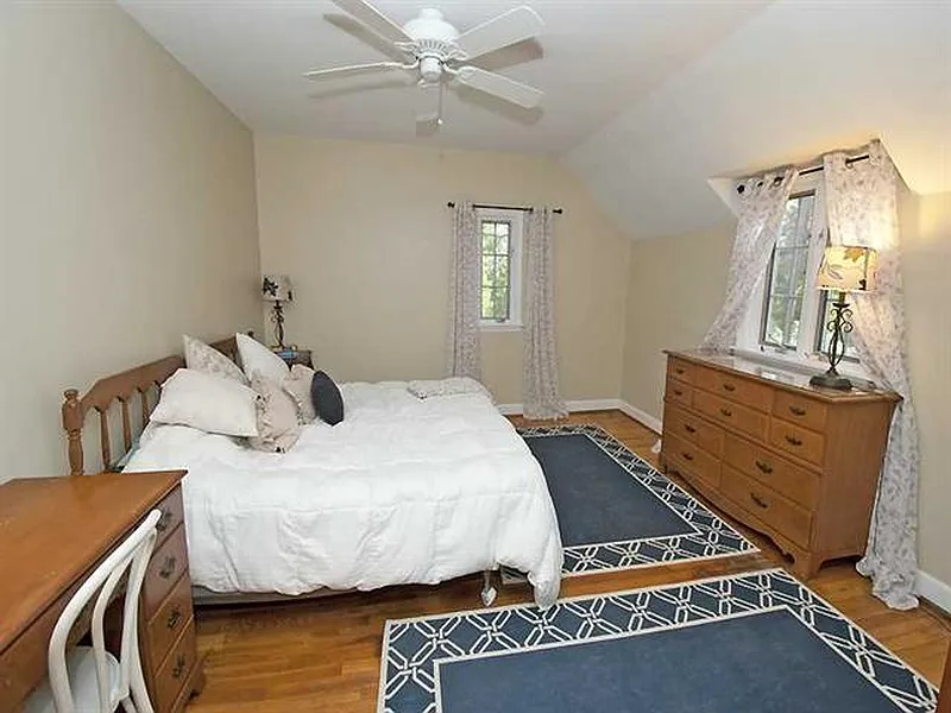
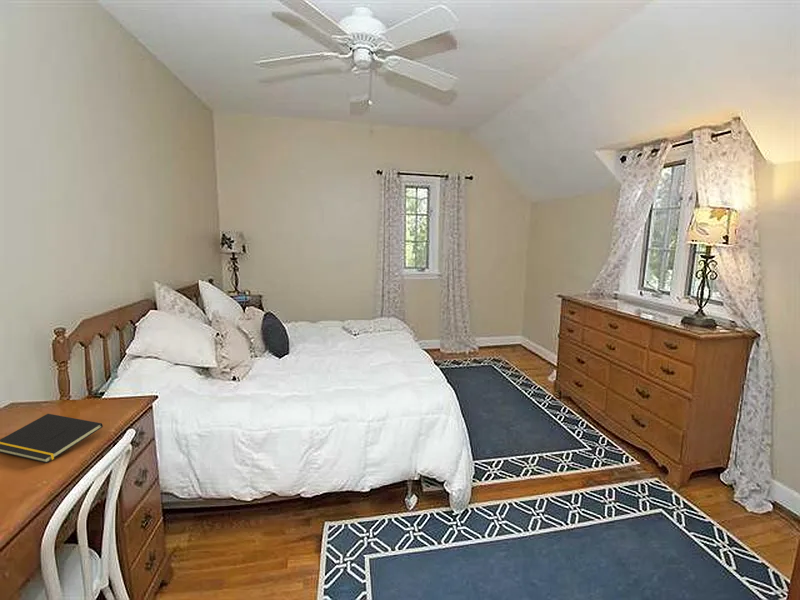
+ notepad [0,413,104,464]
